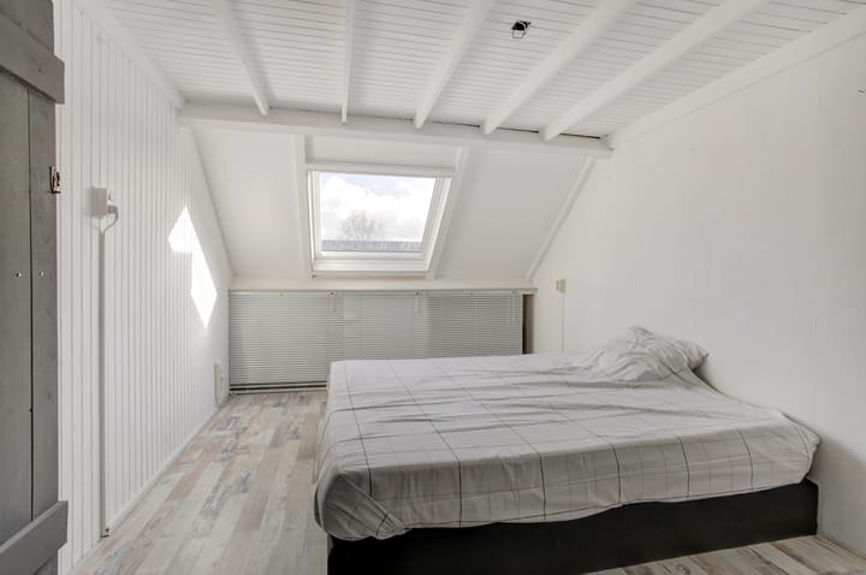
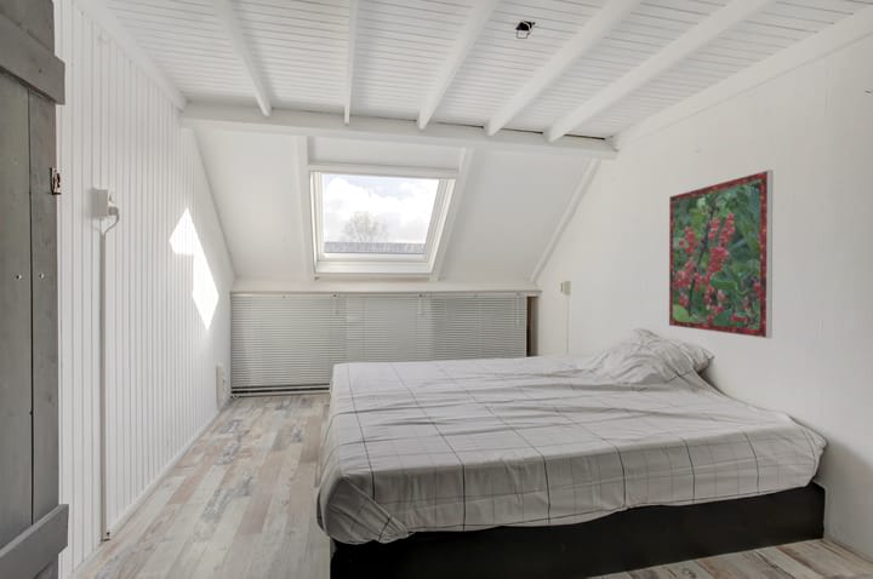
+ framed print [668,168,774,339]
